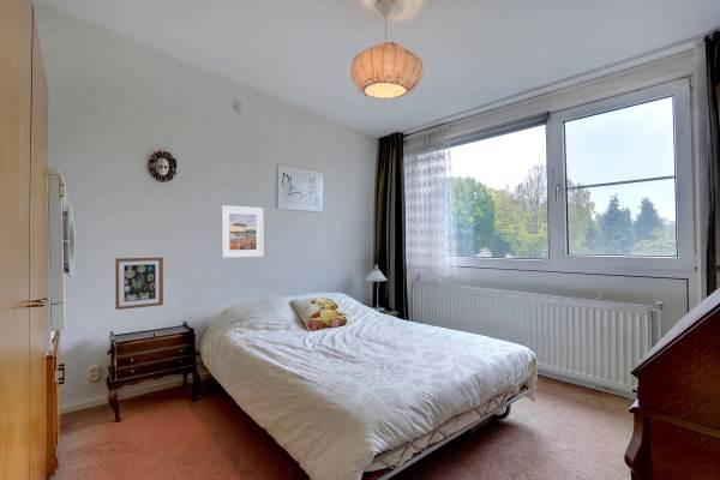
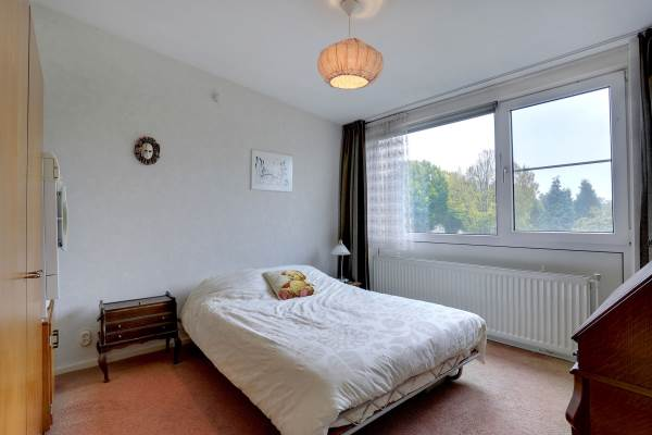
- wall art [114,256,164,311]
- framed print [220,204,264,259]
